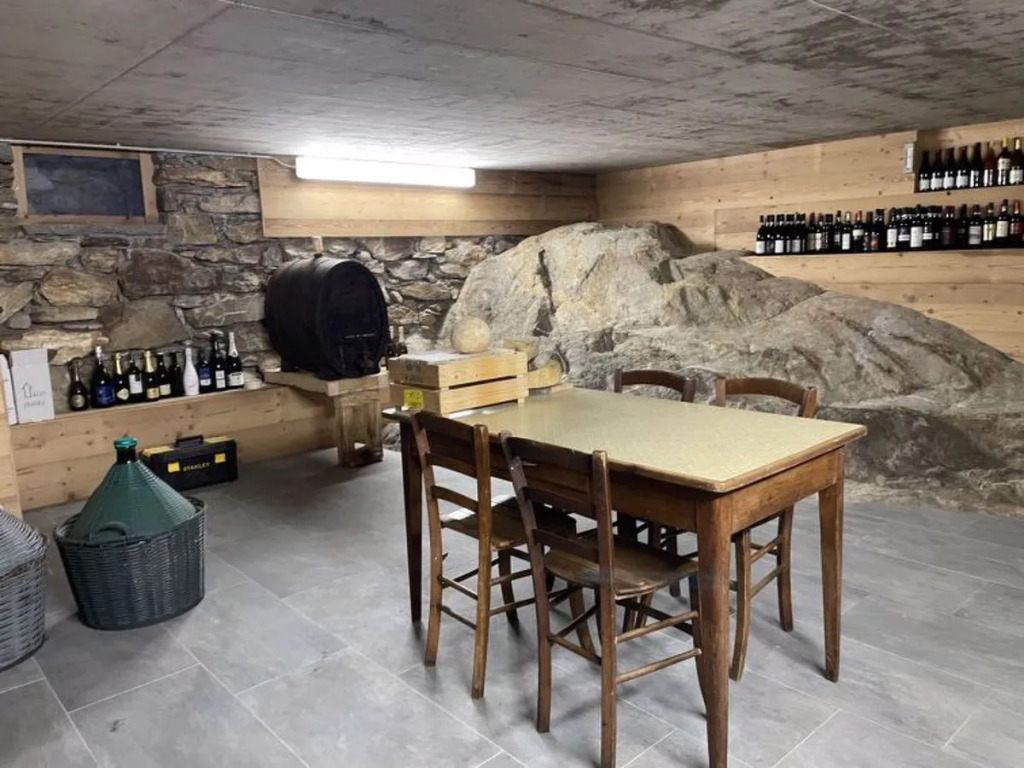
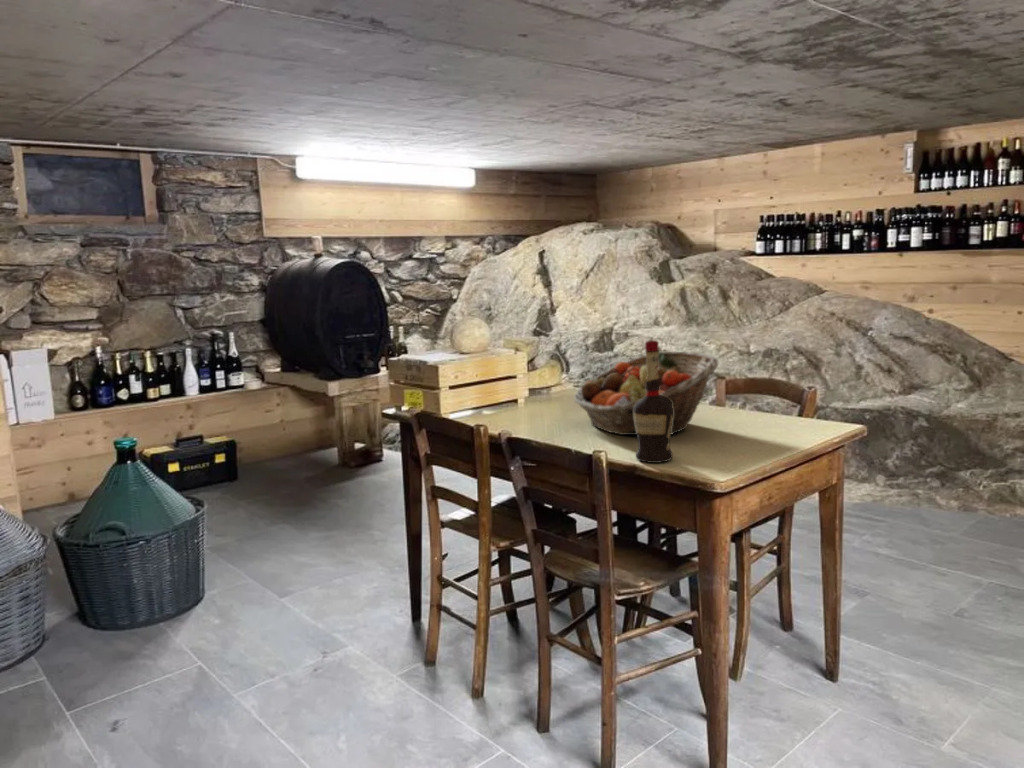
+ fruit basket [573,350,719,436]
+ liquor [634,339,674,464]
